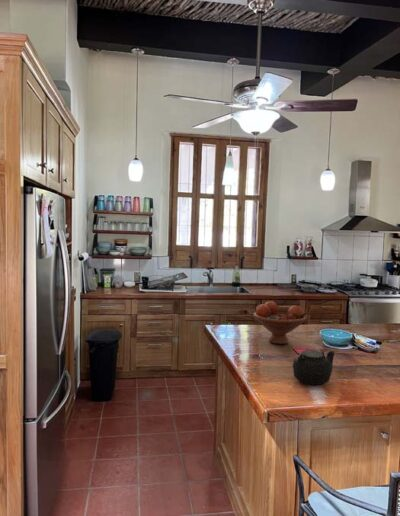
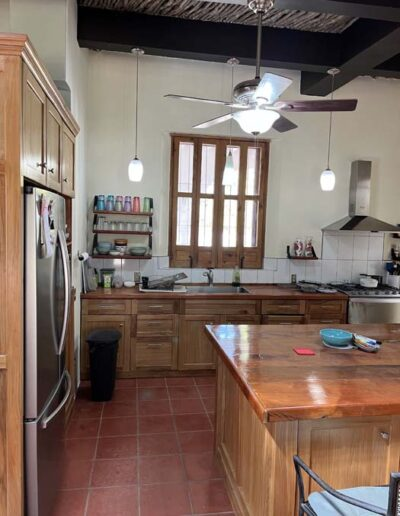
- teapot [292,348,336,387]
- fruit bowl [253,300,307,345]
